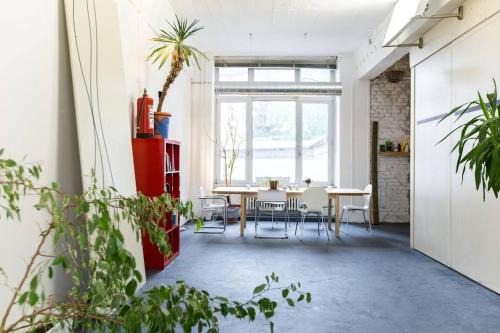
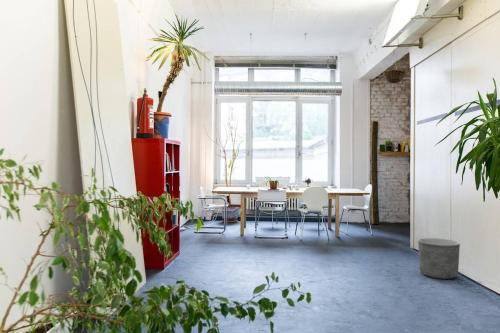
+ planter [417,237,461,280]
